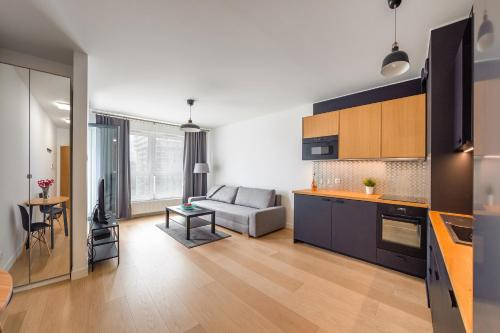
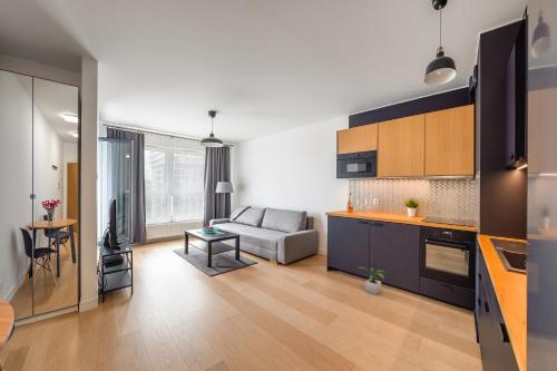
+ potted plant [356,266,387,296]
